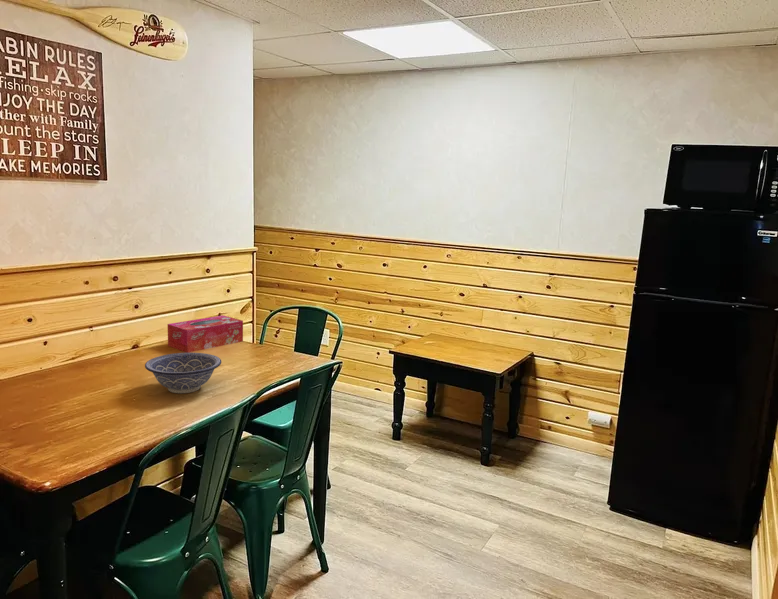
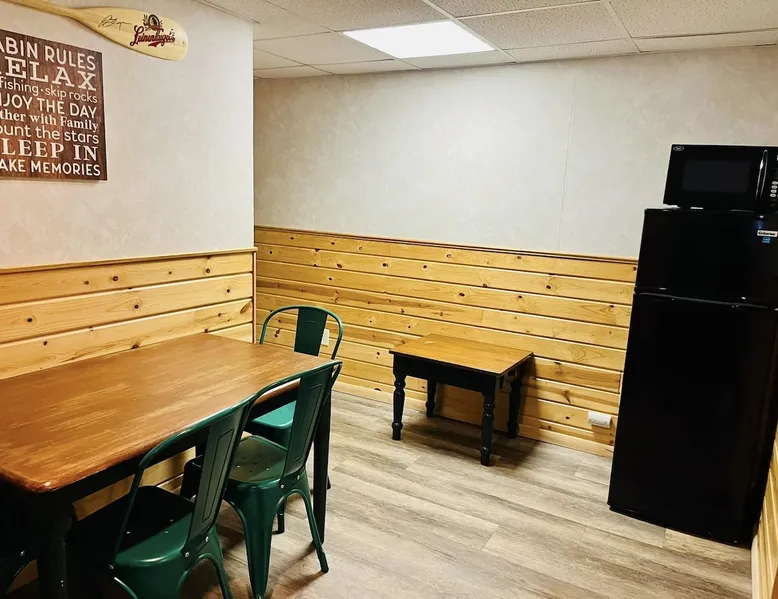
- tissue box [167,315,244,353]
- decorative bowl [144,352,222,394]
